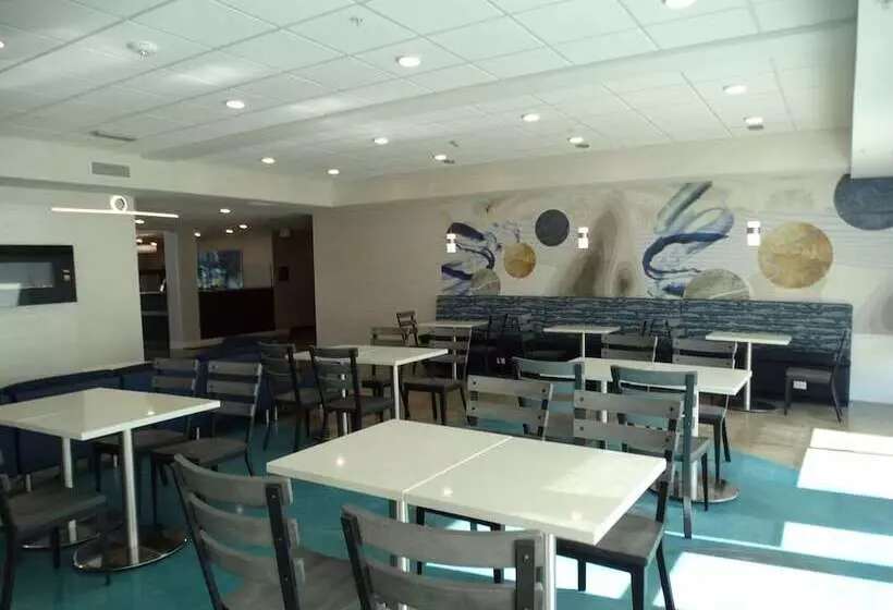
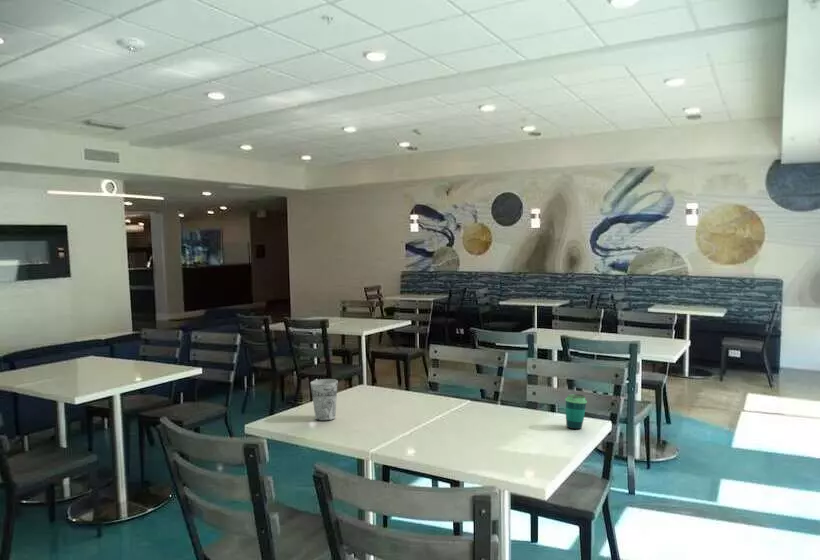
+ cup [310,378,339,422]
+ cup [564,393,588,430]
